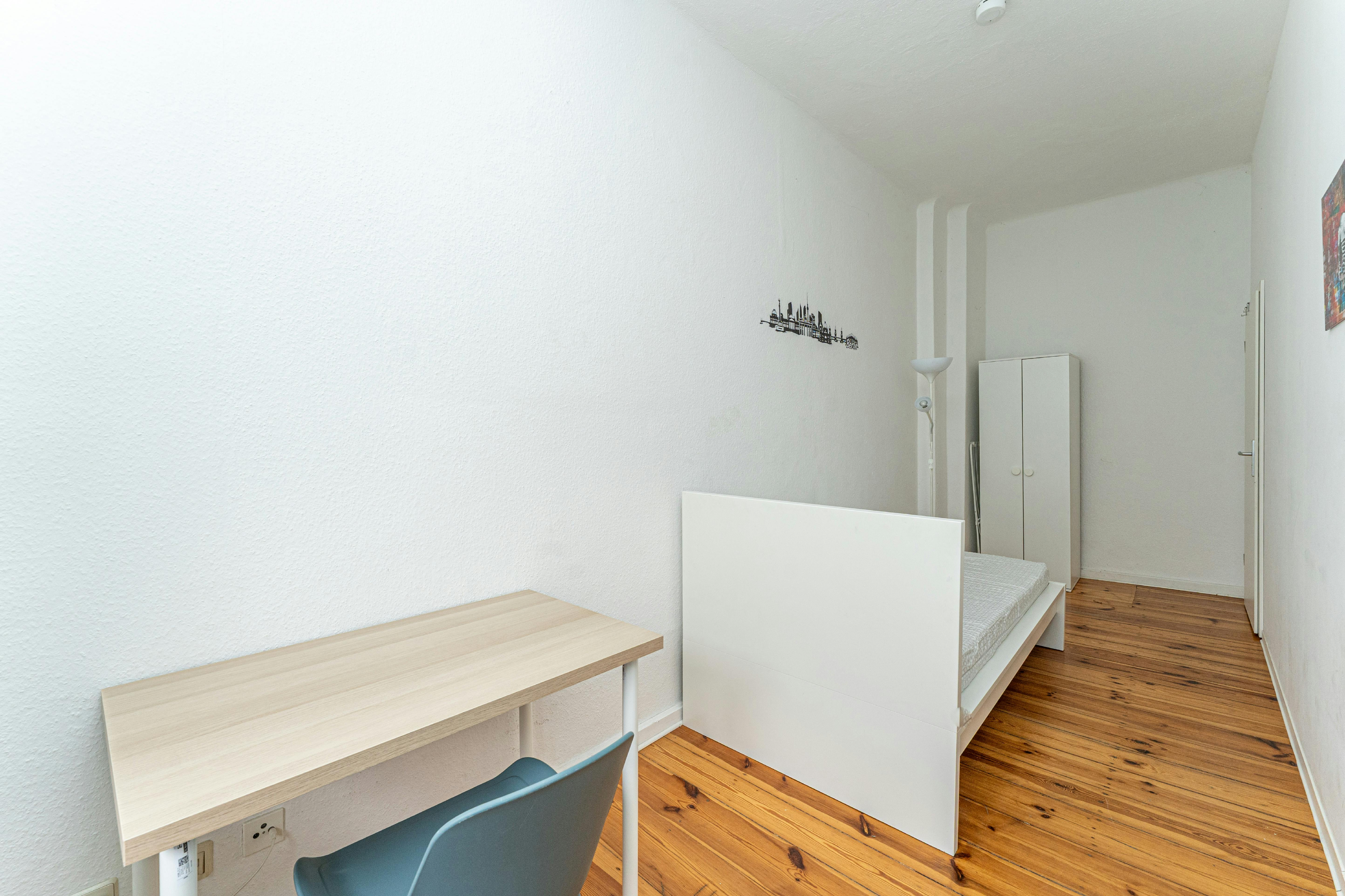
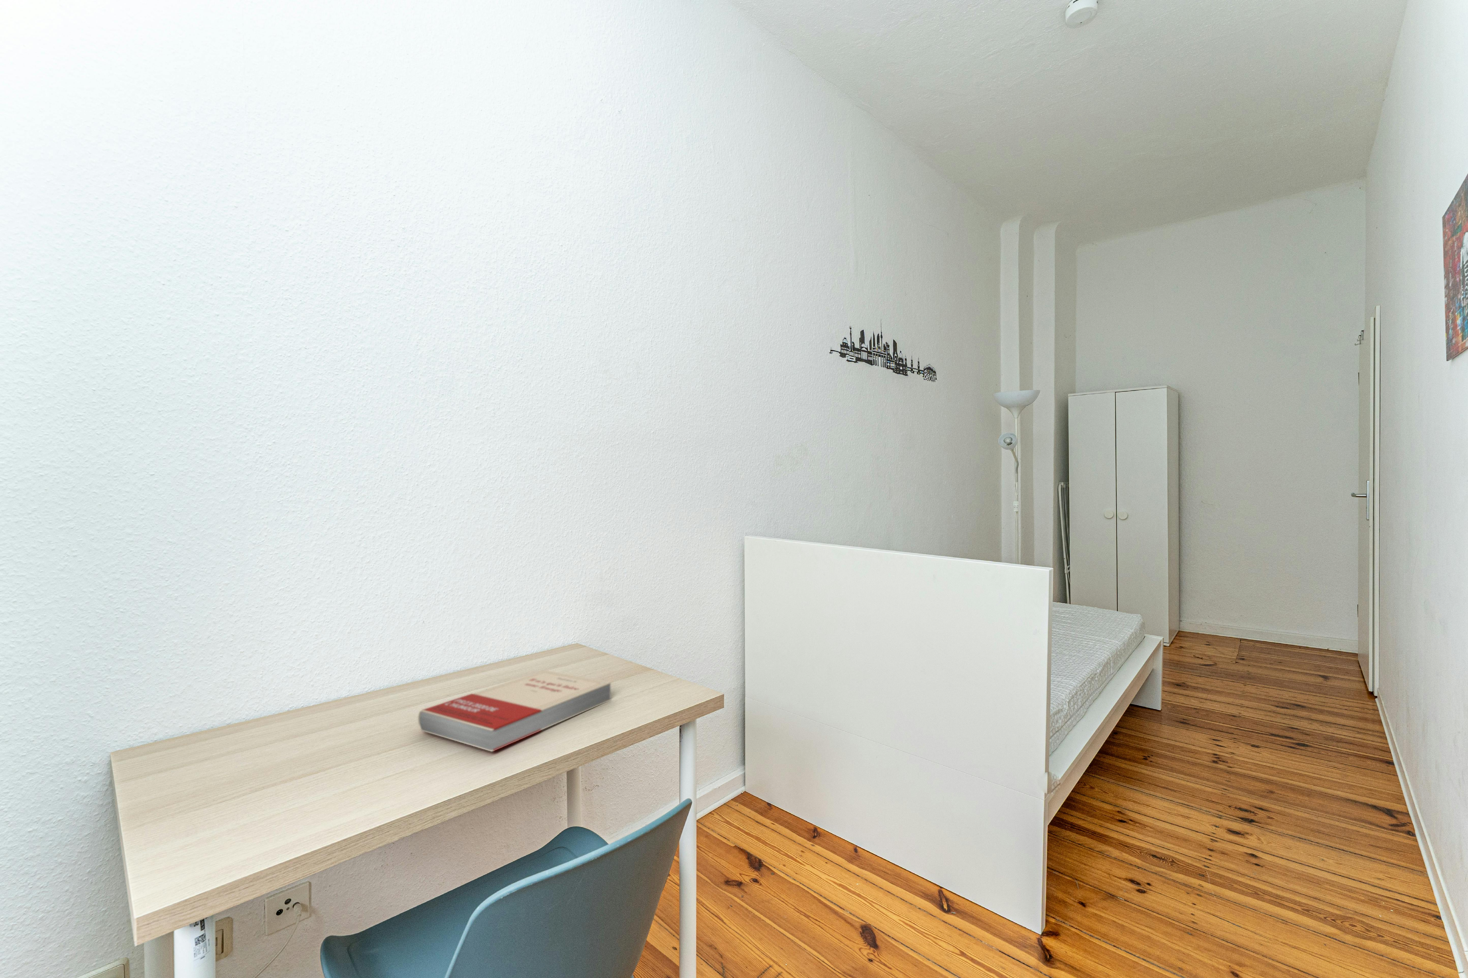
+ book [418,669,612,752]
